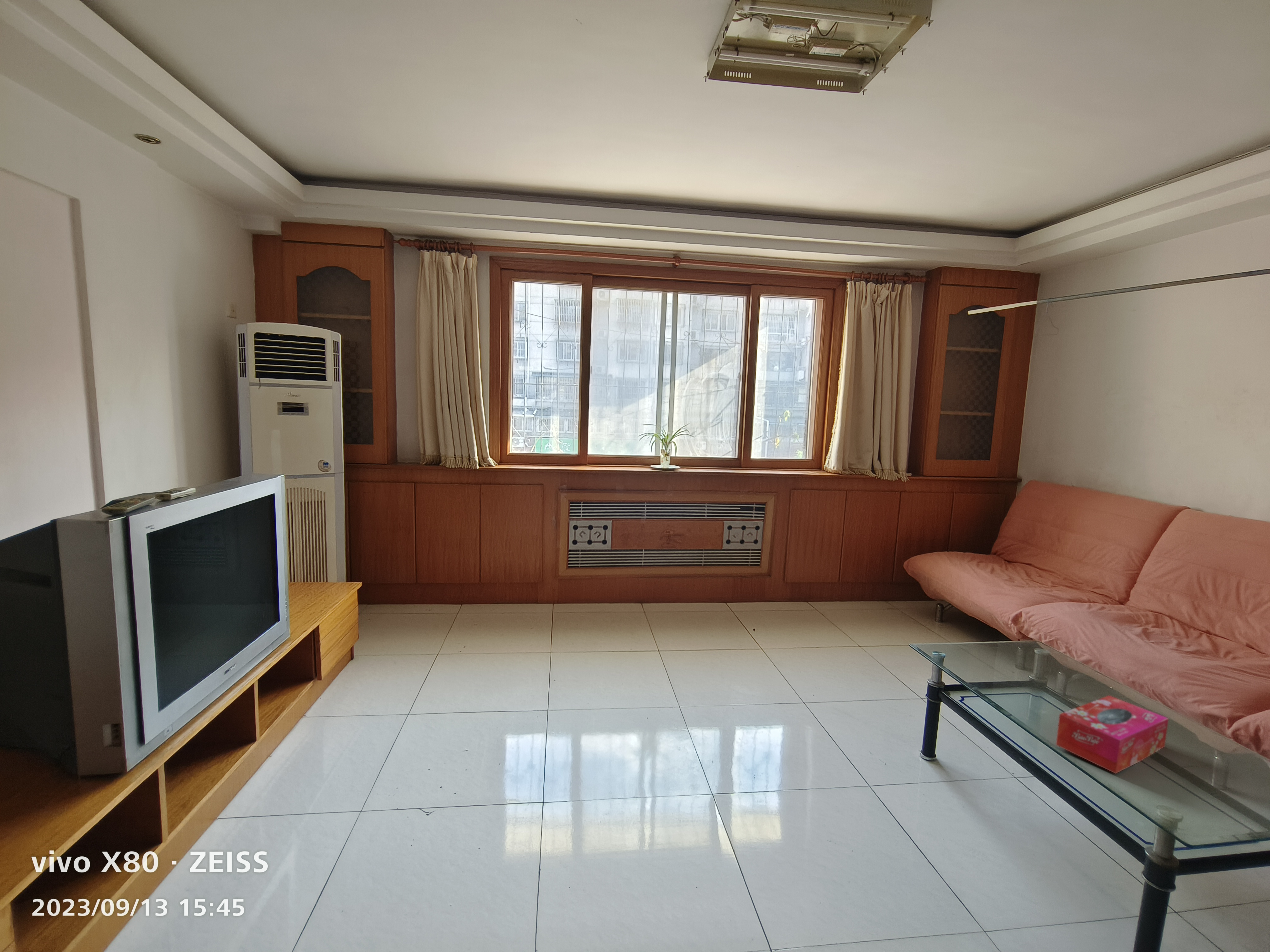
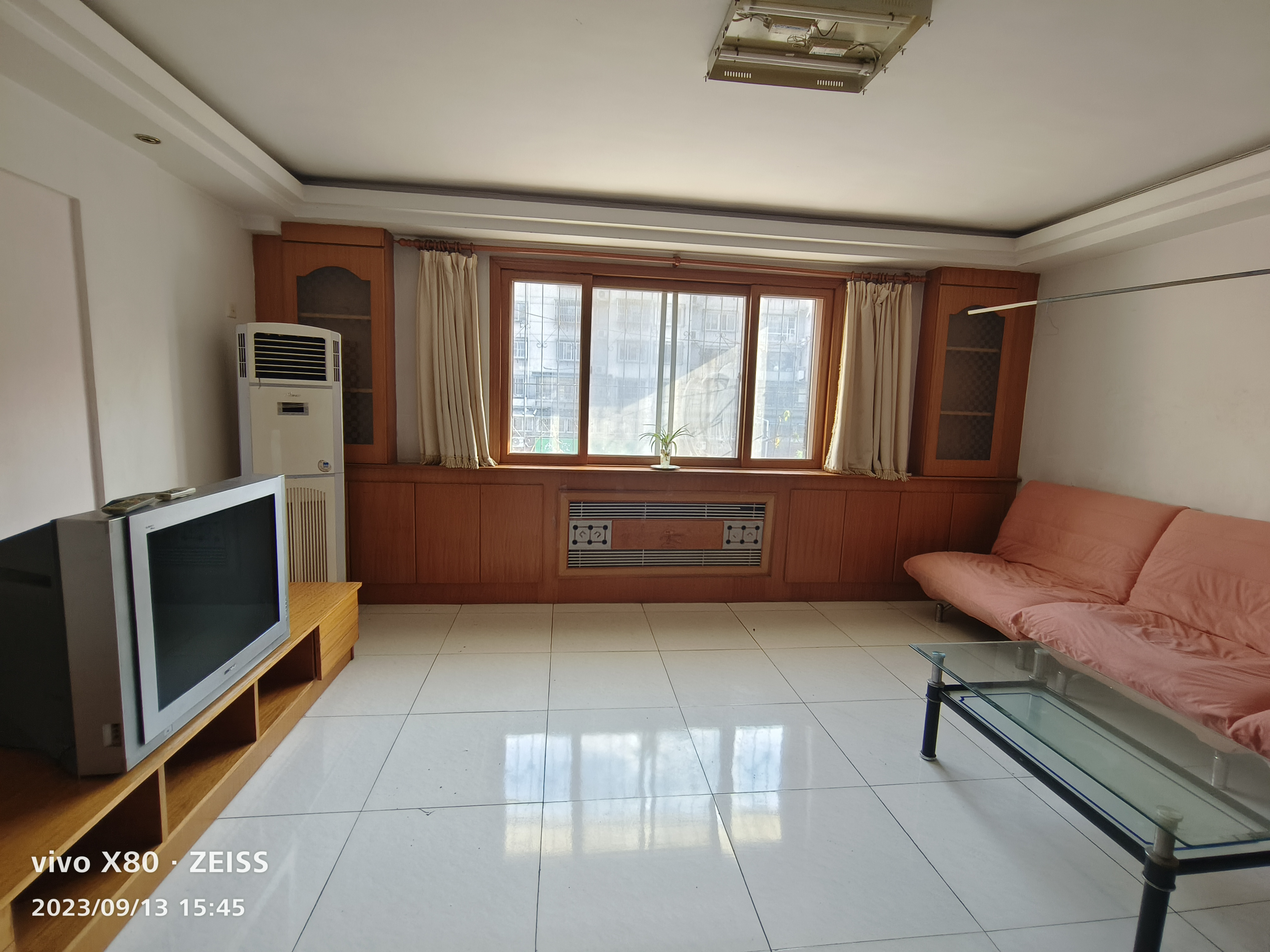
- tissue box [1055,695,1169,774]
